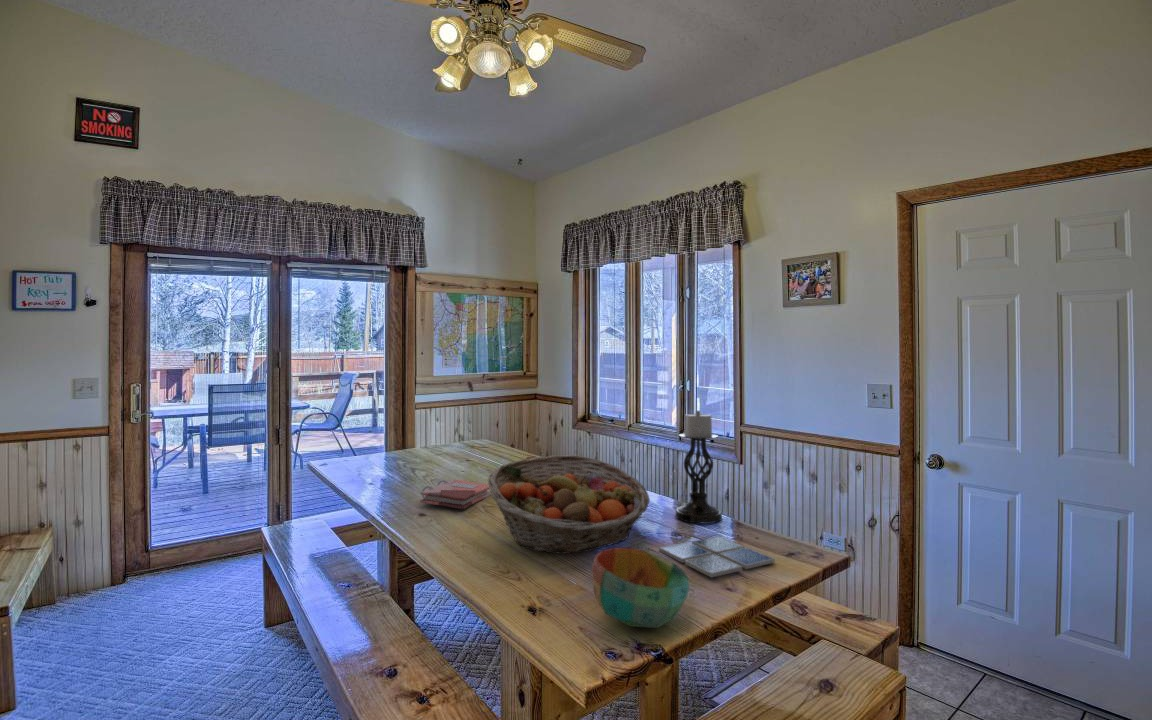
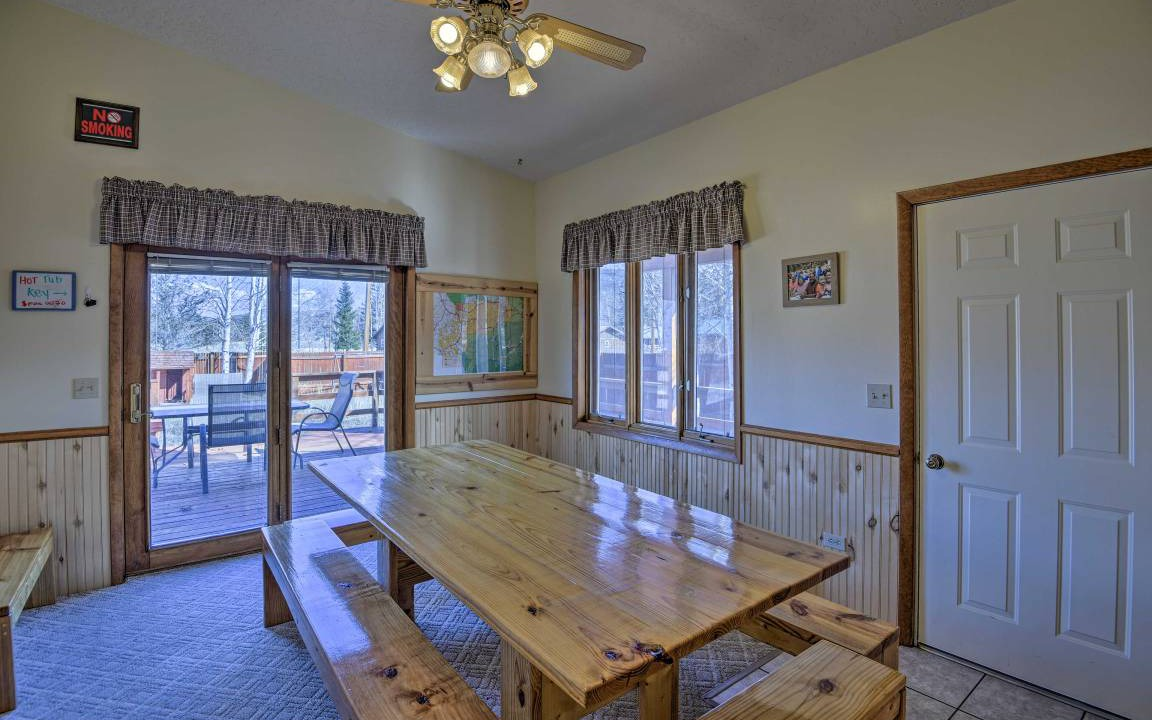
- phonebook [419,479,491,510]
- bowl [591,547,690,629]
- fruit basket [487,454,651,555]
- drink coaster [658,535,776,578]
- candle holder [674,410,723,524]
